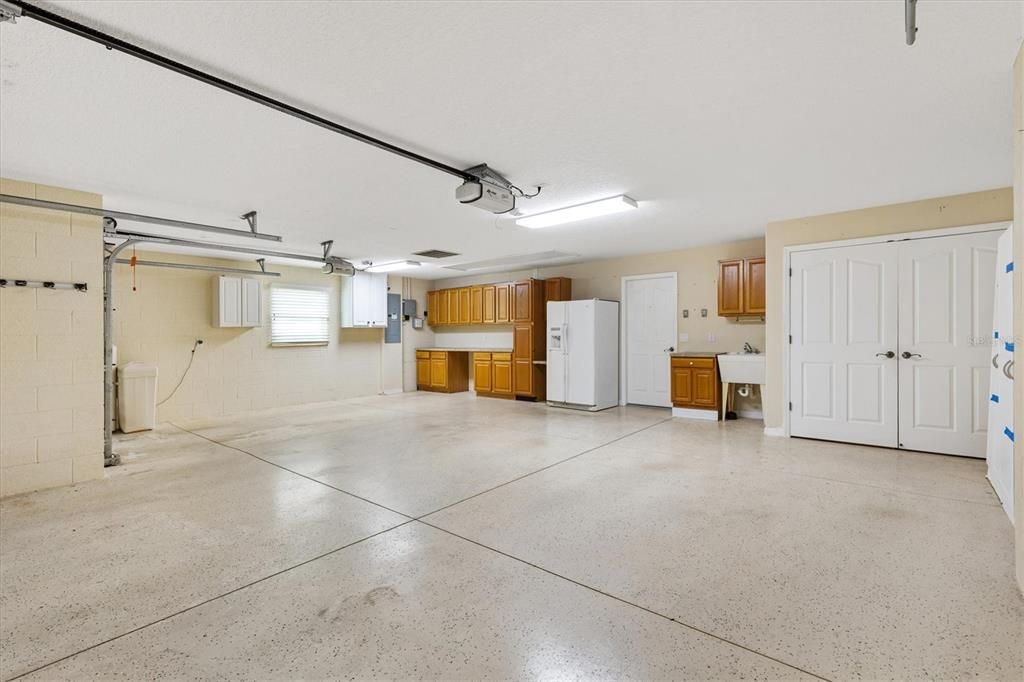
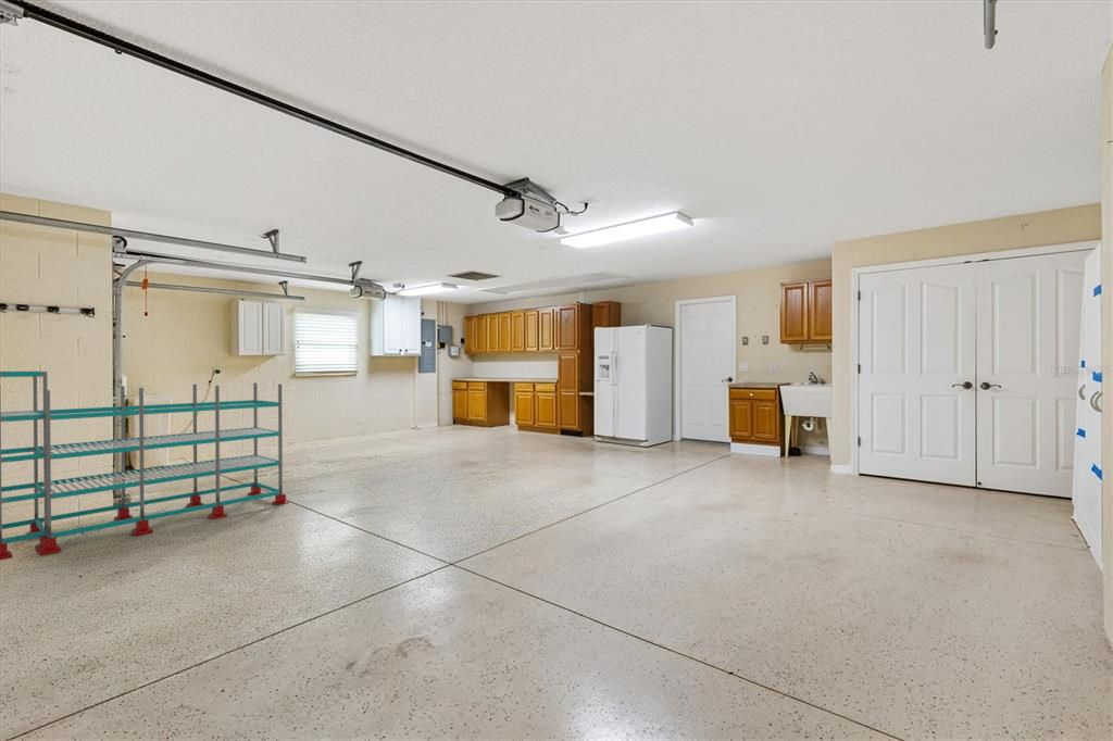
+ shelving unit [0,370,290,562]
